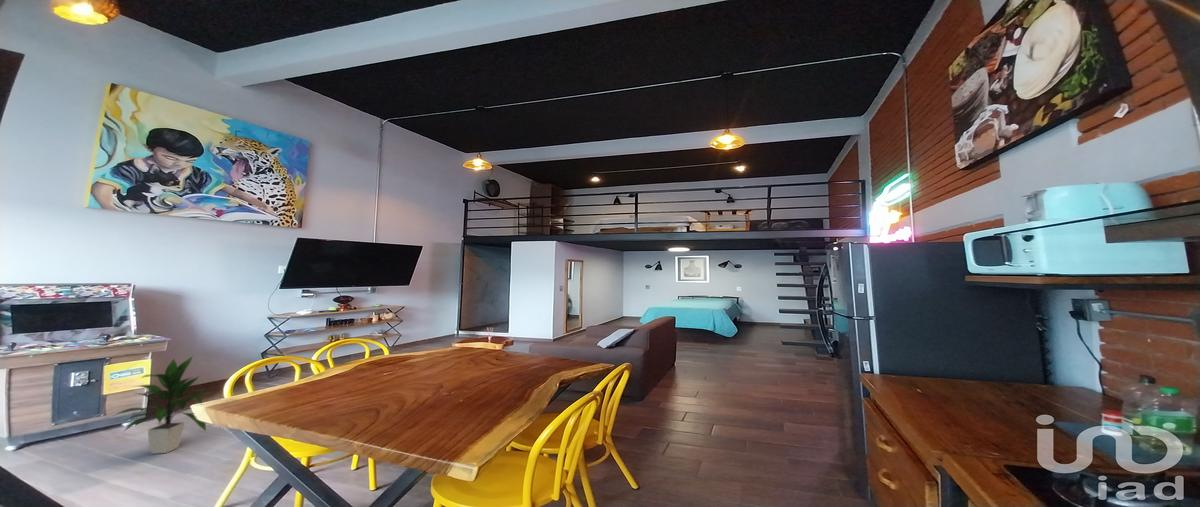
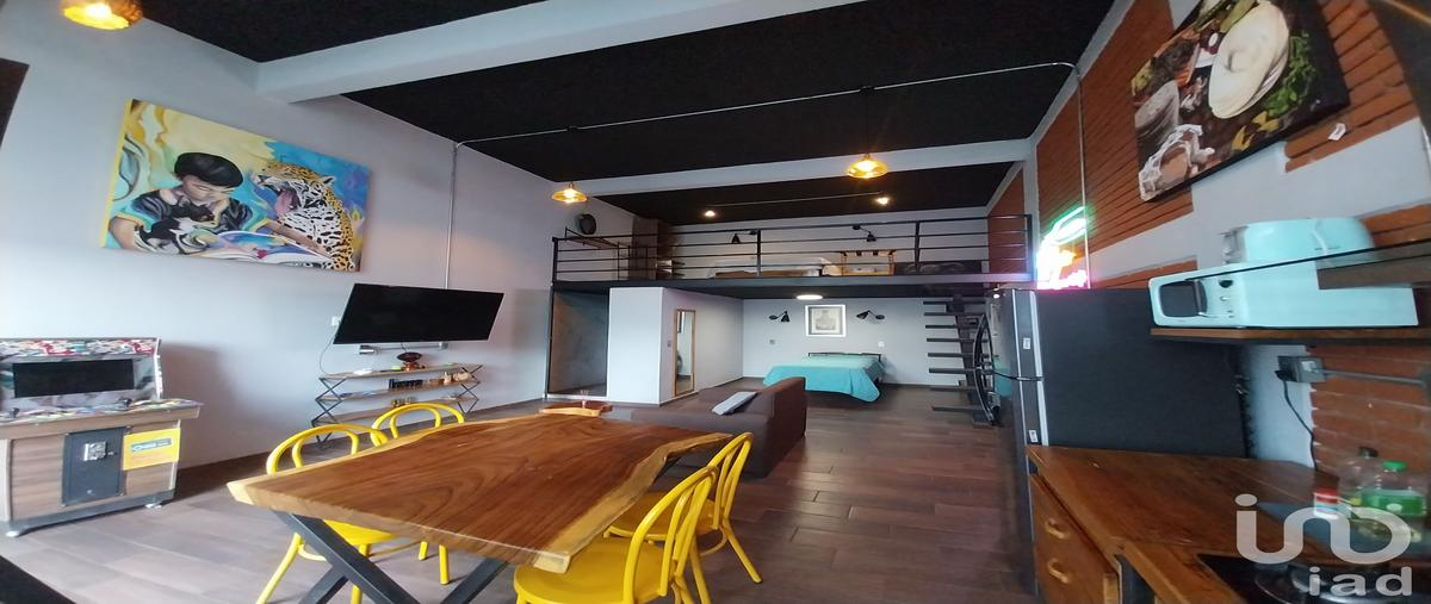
- indoor plant [112,355,211,455]
